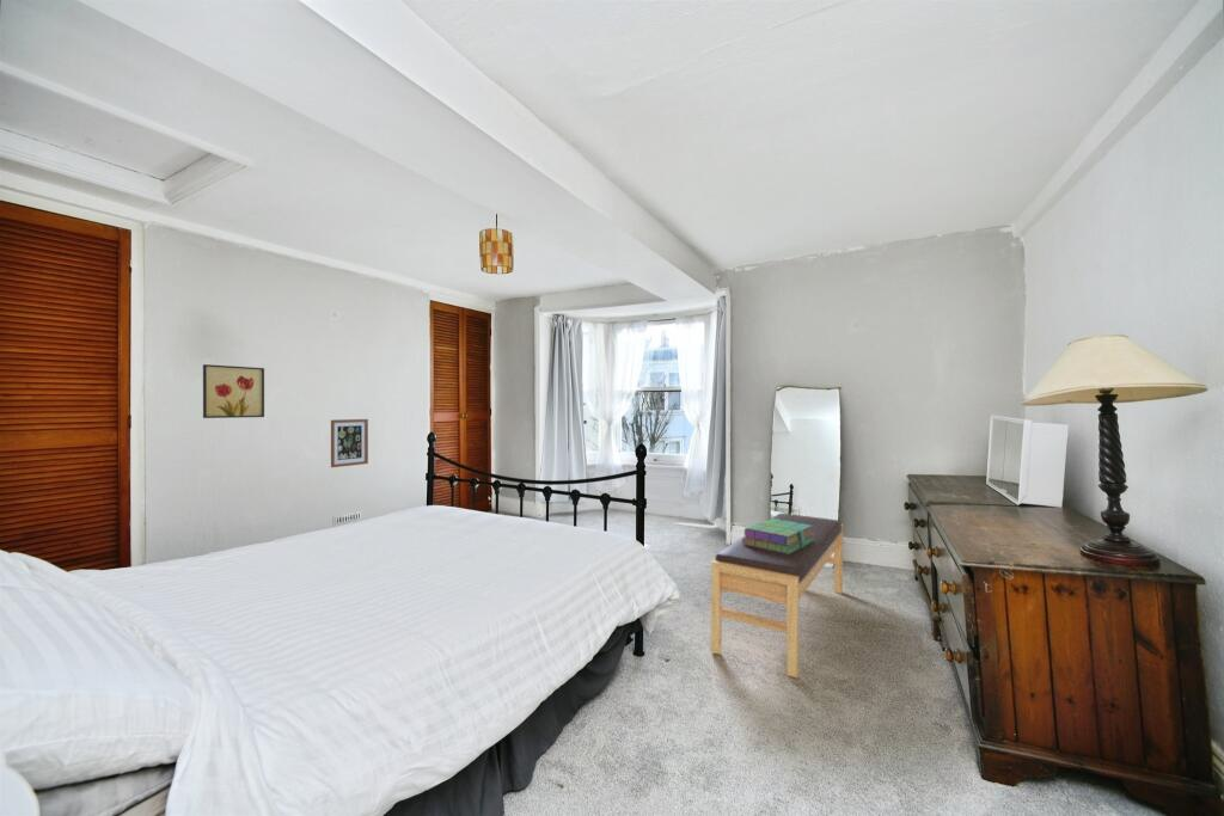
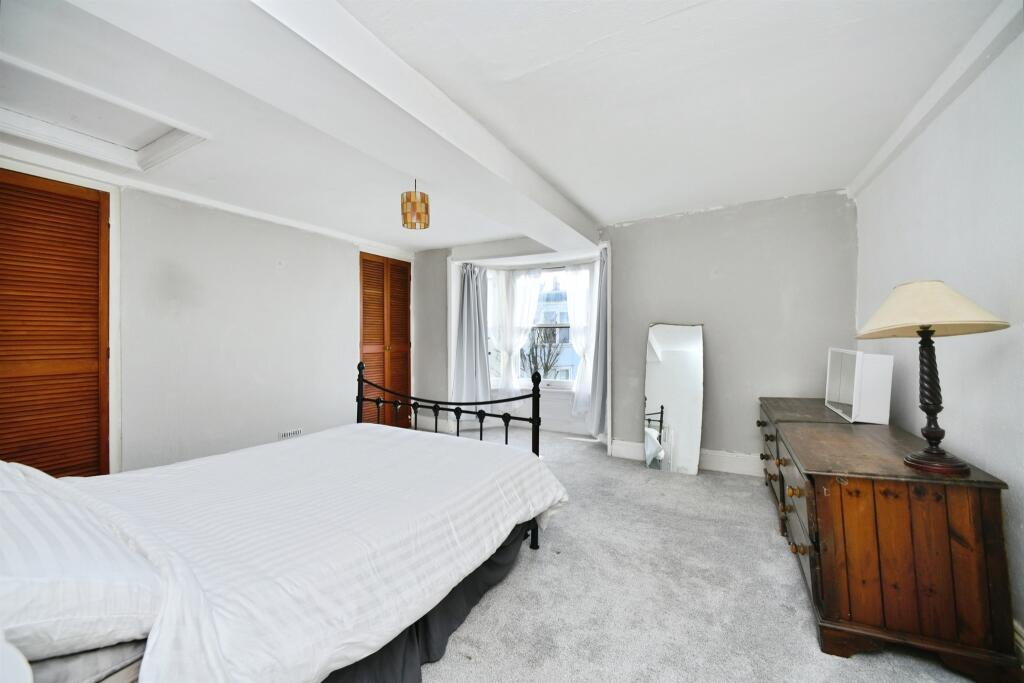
- wall art [330,418,369,468]
- bench [710,513,844,680]
- wall art [202,363,265,419]
- stack of books [742,517,815,554]
